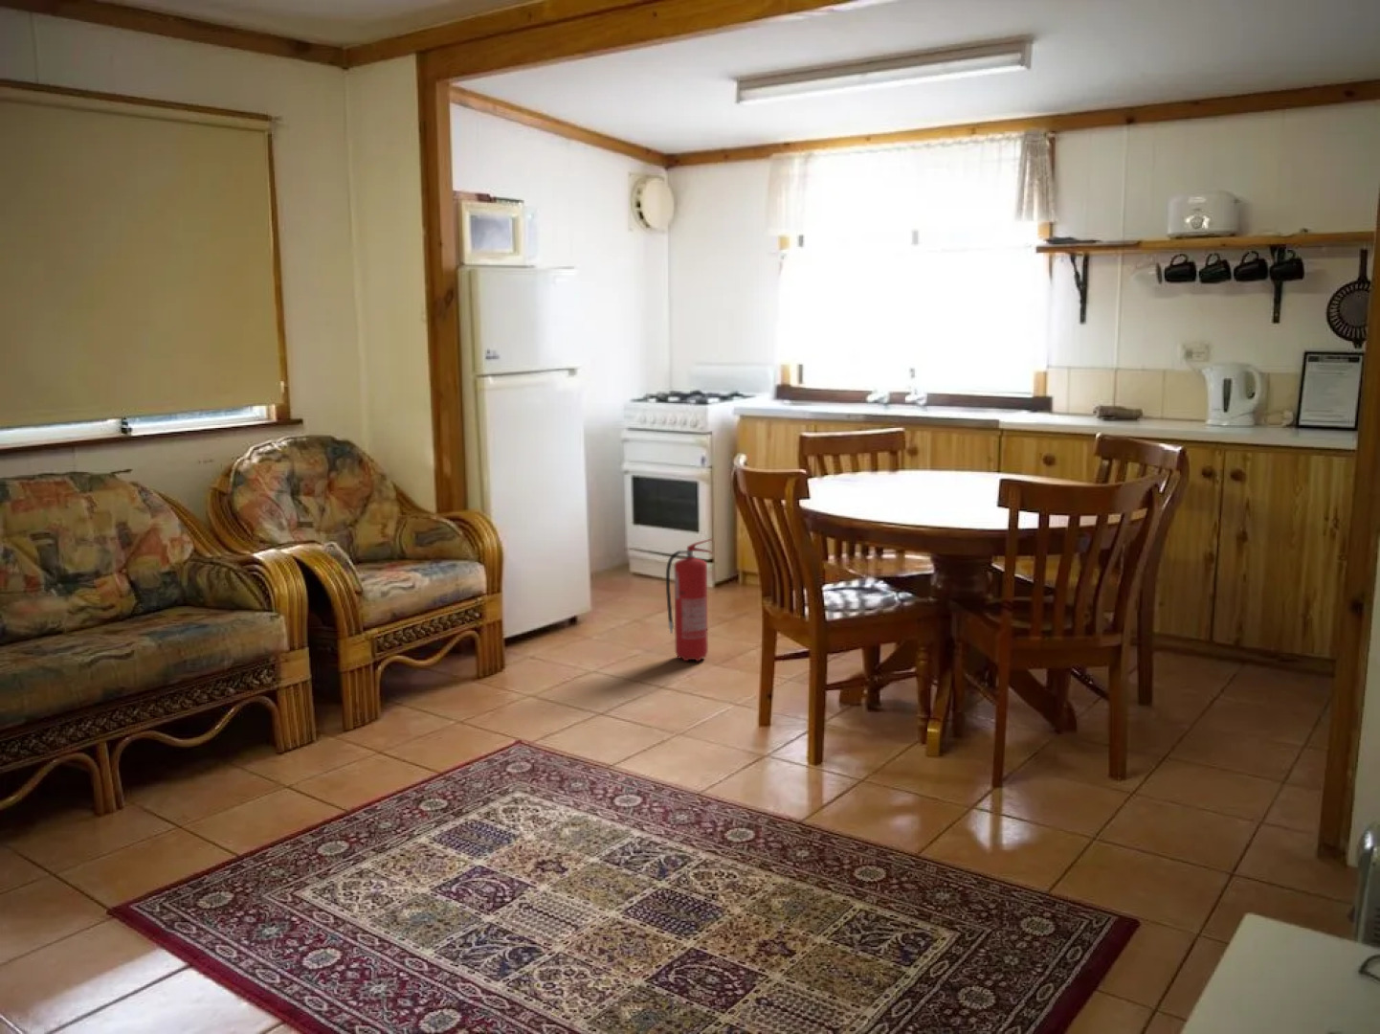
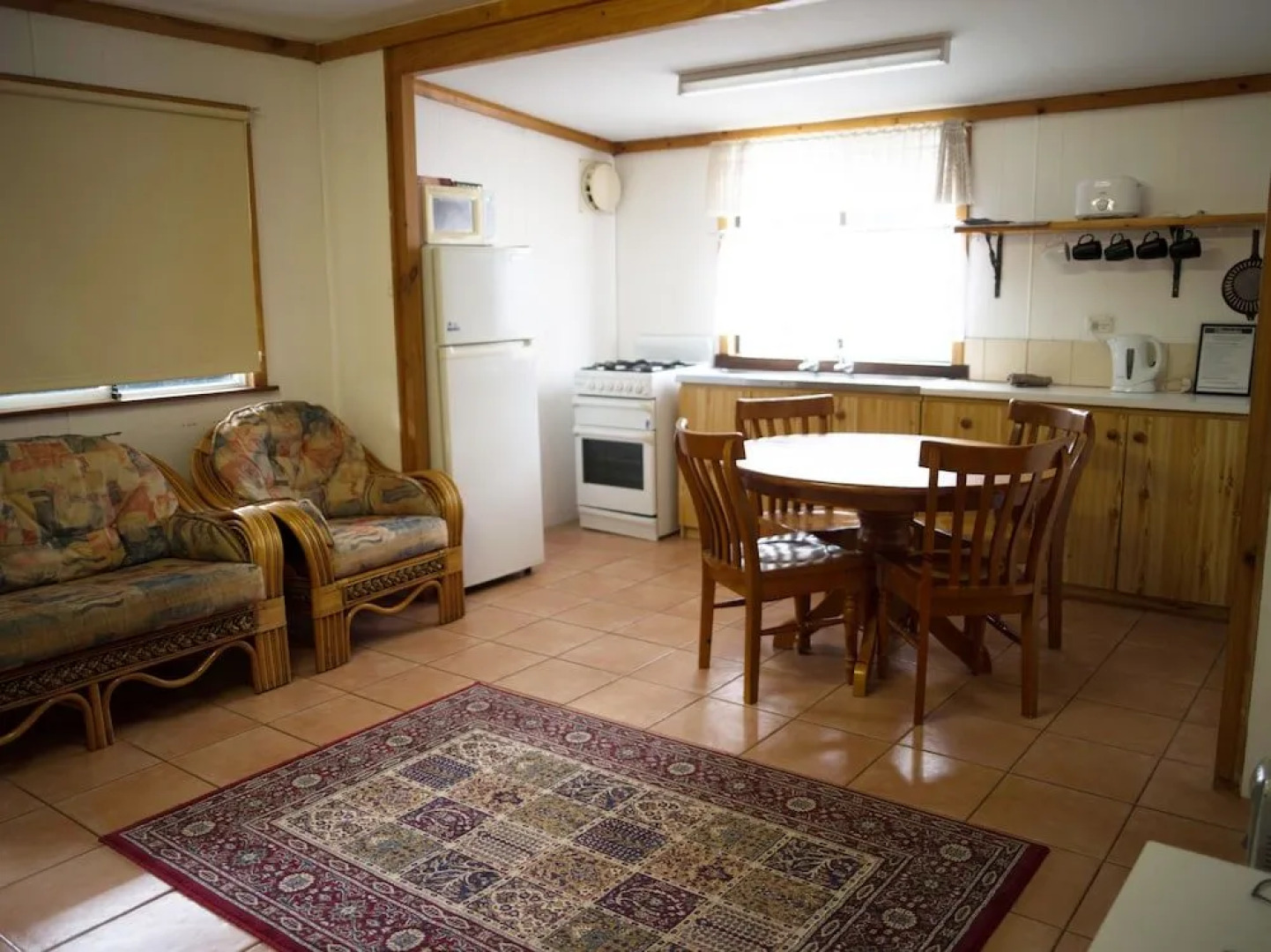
- fire extinguisher [666,538,714,663]
